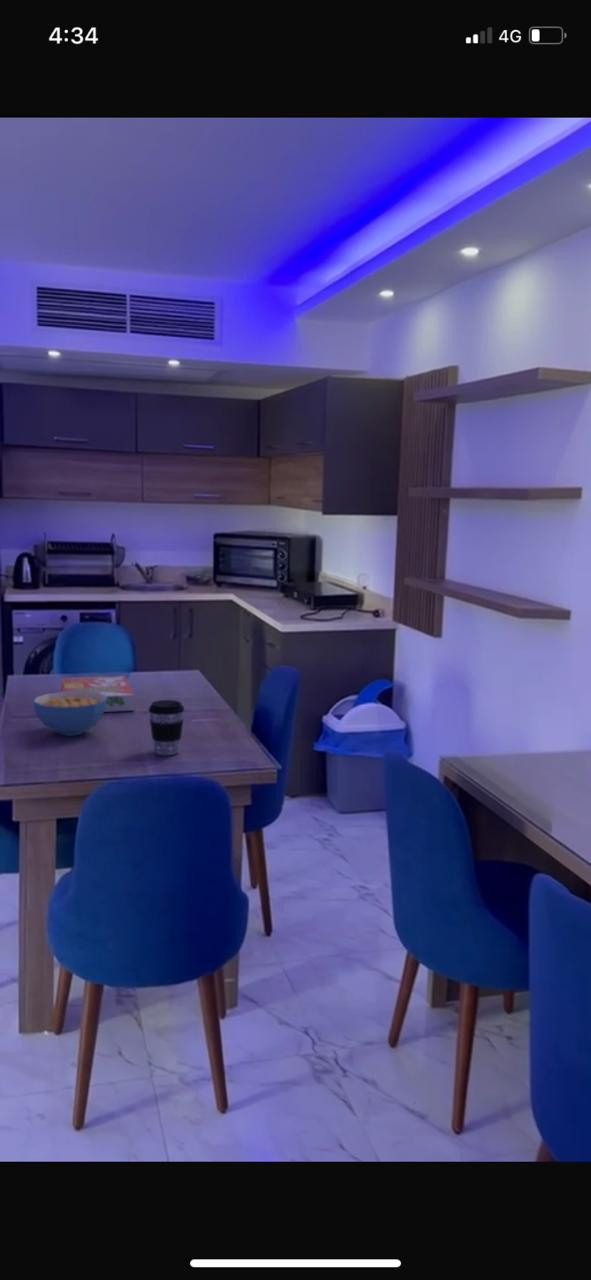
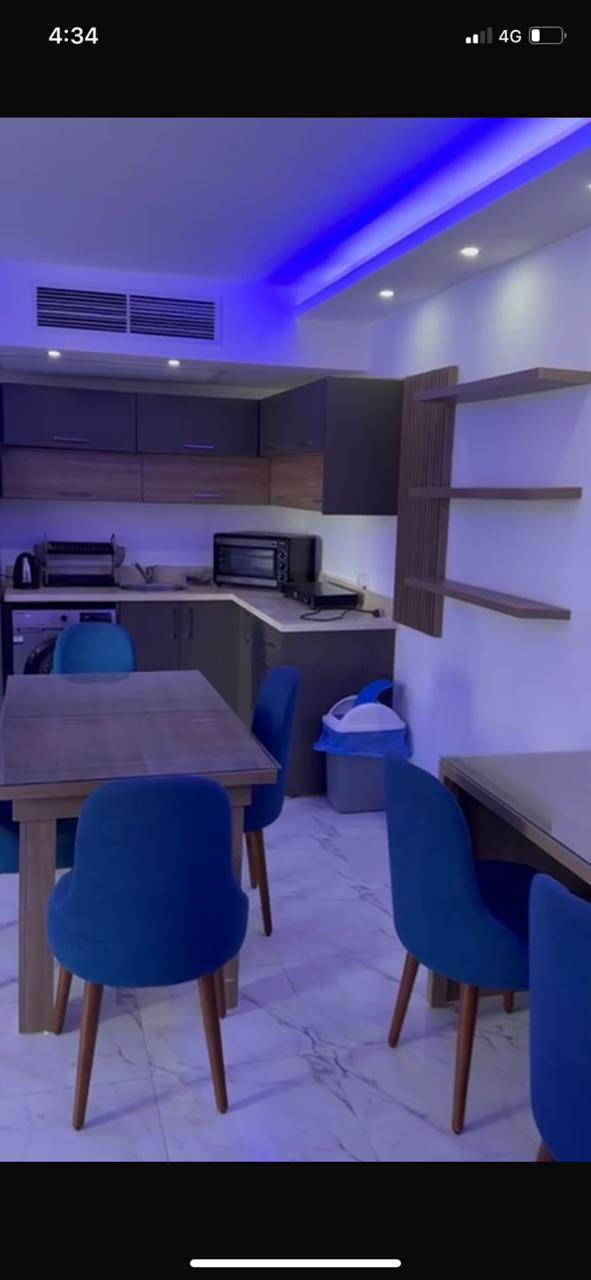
- coffee cup [147,699,185,756]
- cereal box [60,675,135,713]
- cereal bowl [32,691,107,737]
